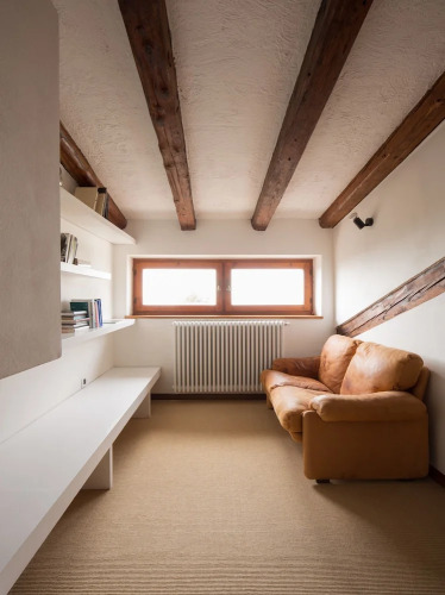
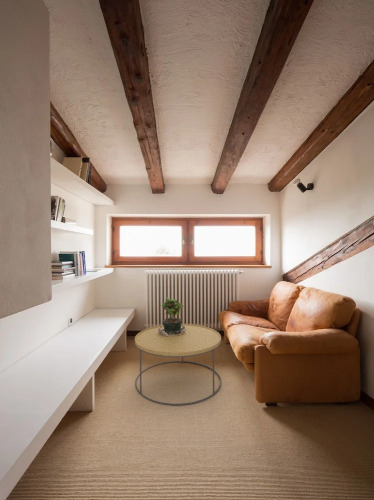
+ coffee table [134,323,222,406]
+ potted plant [158,296,187,337]
